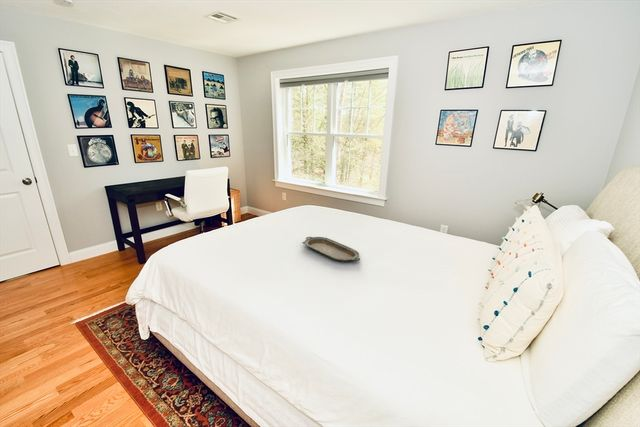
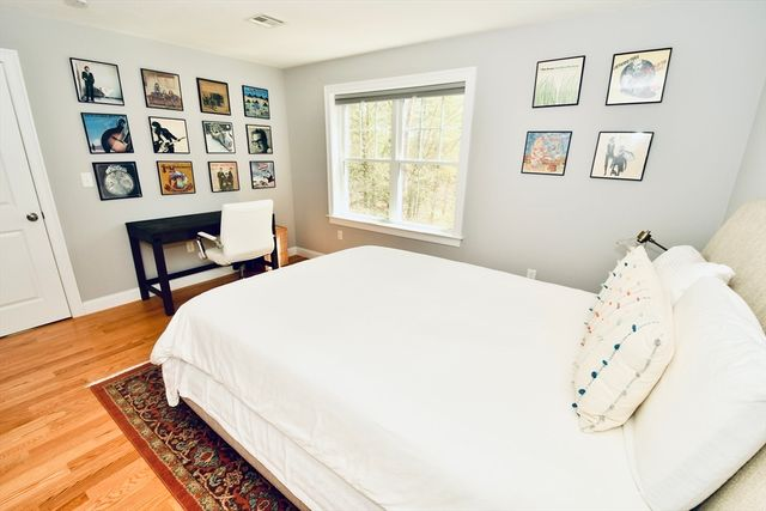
- serving tray [302,236,361,263]
